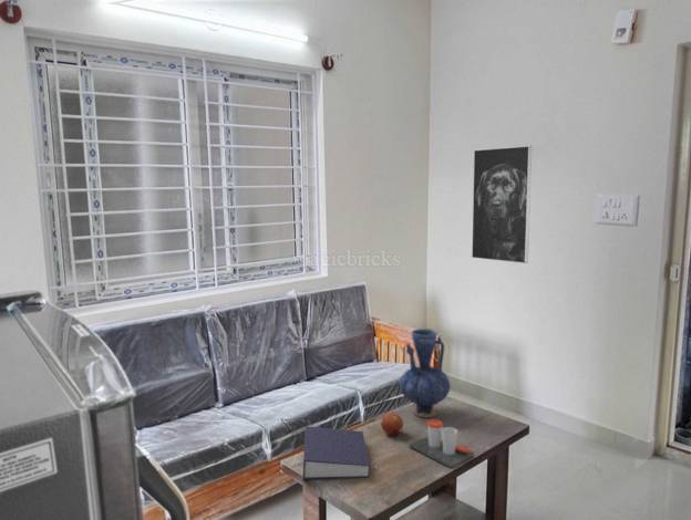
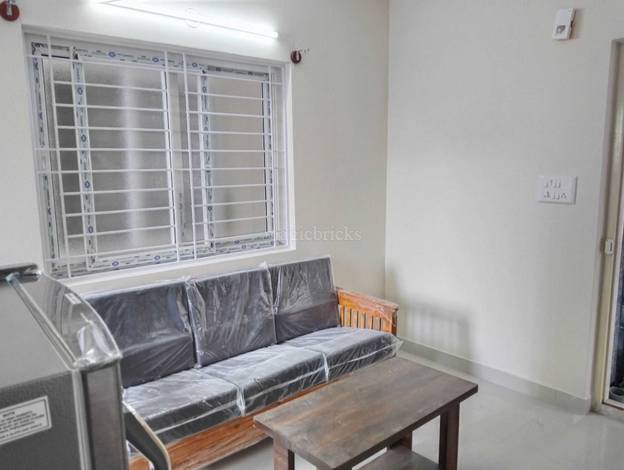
- cup [408,418,475,469]
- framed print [471,145,533,264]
- apple [380,412,404,436]
- book [302,425,371,481]
- vase [399,327,452,418]
